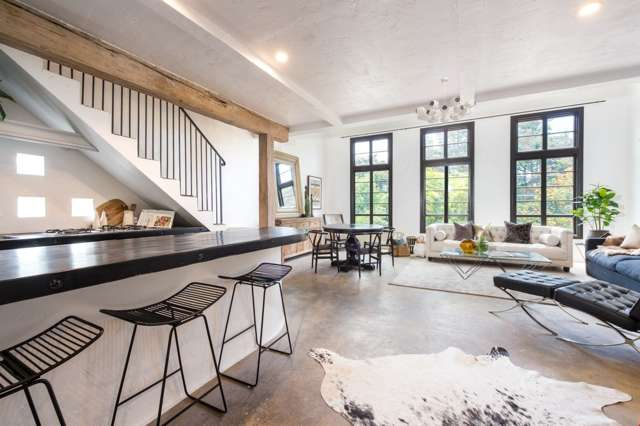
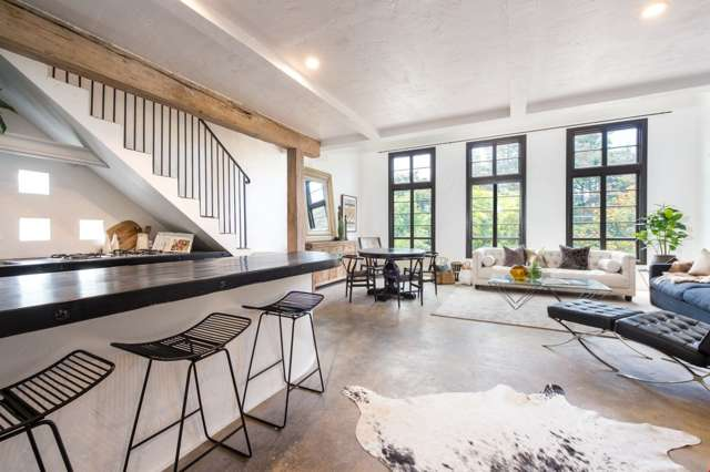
- chandelier [415,77,477,124]
